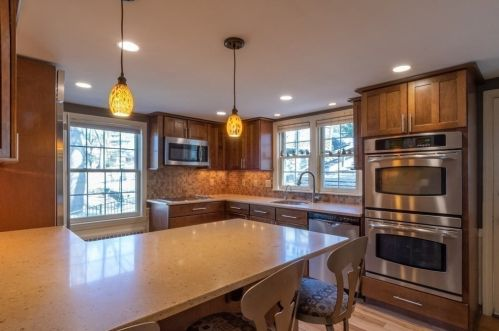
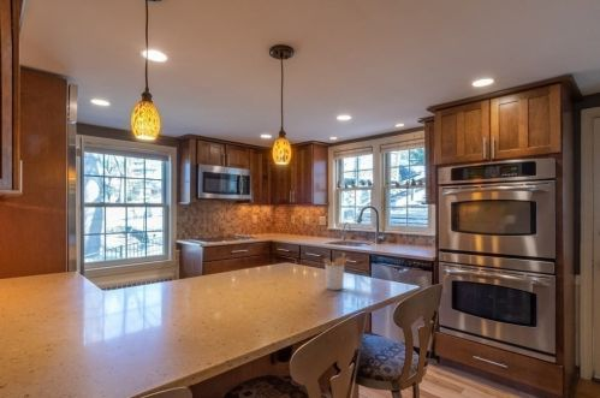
+ utensil holder [322,251,351,291]
